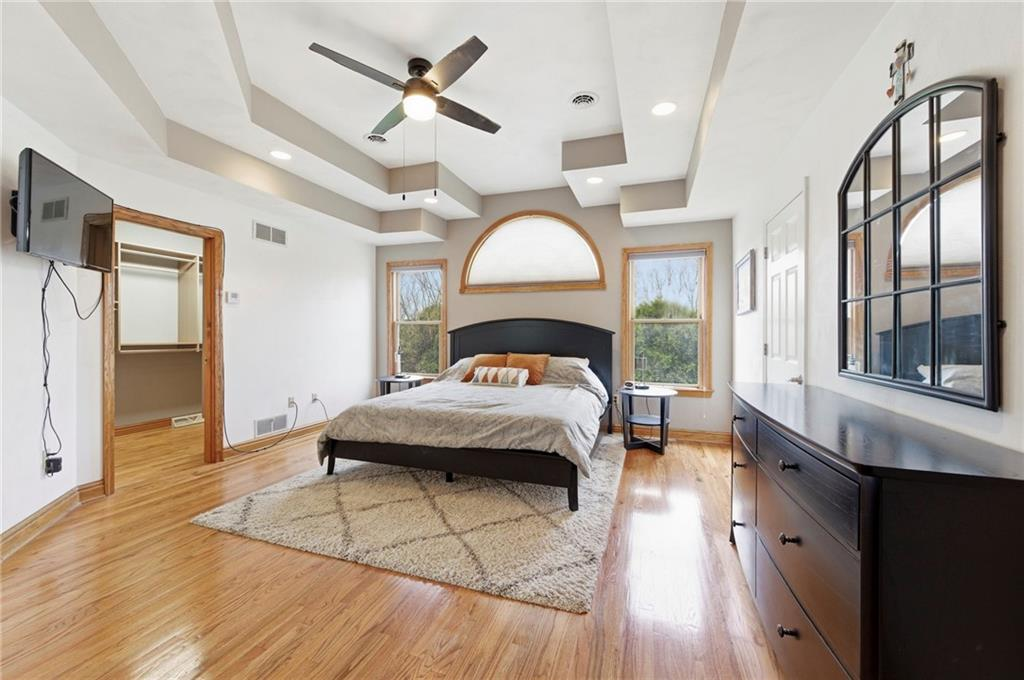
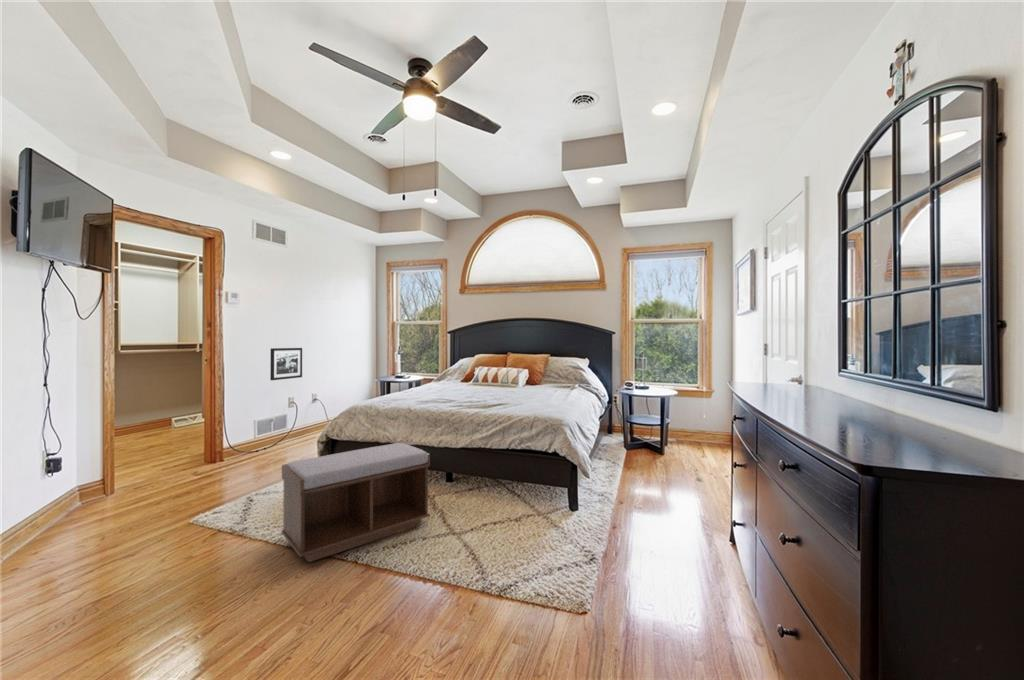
+ picture frame [269,347,303,381]
+ bench [280,442,431,563]
